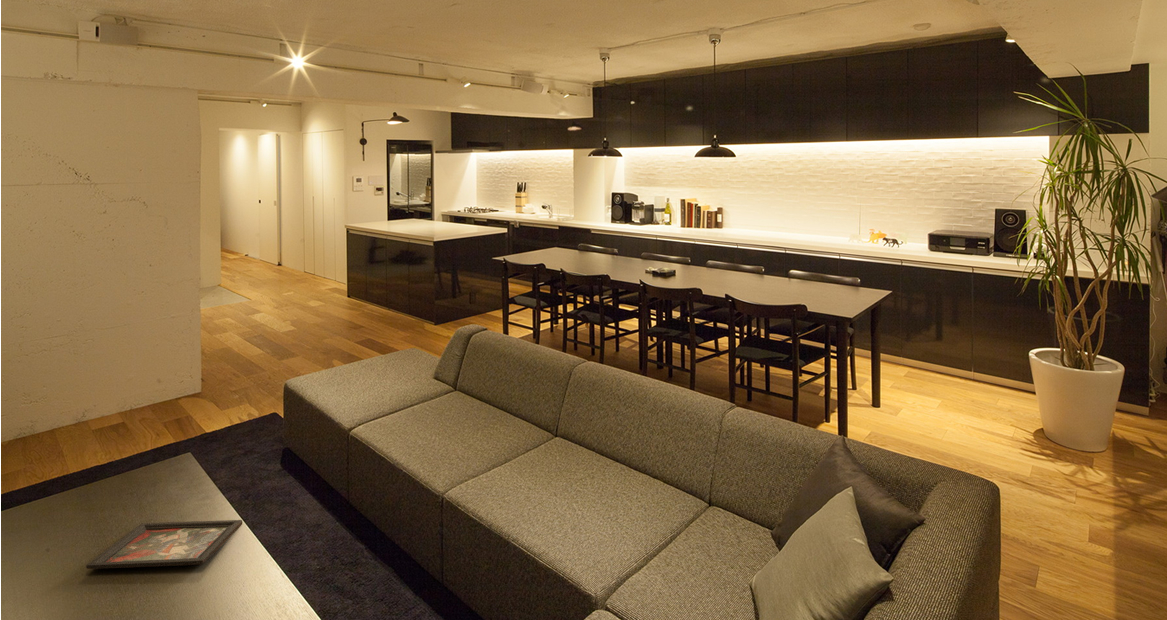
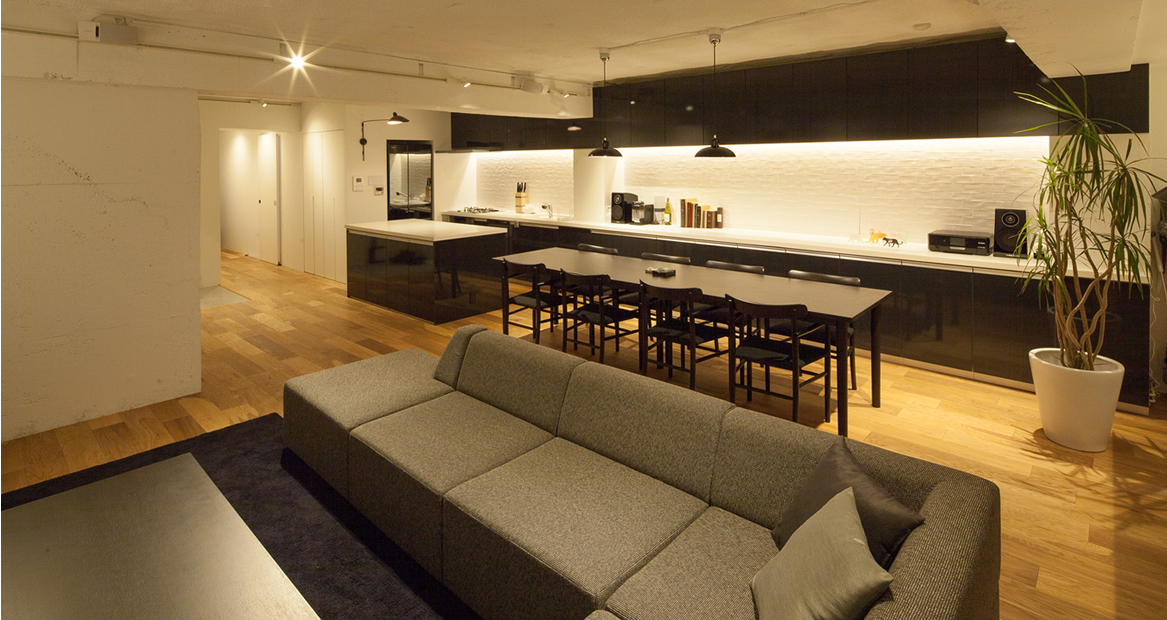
- decorative tray [85,519,243,570]
